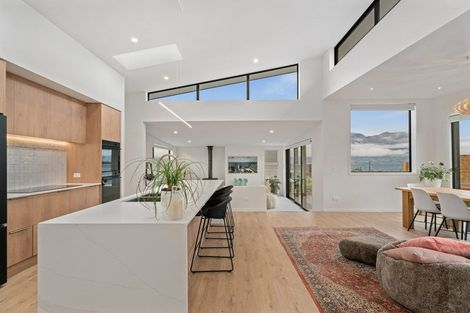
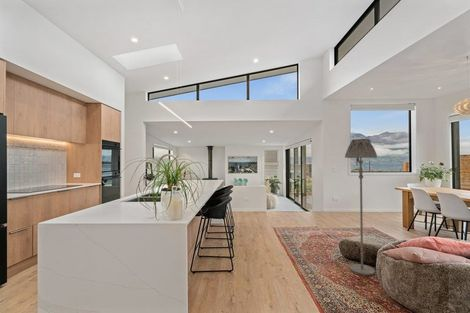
+ floor lamp [344,138,378,276]
